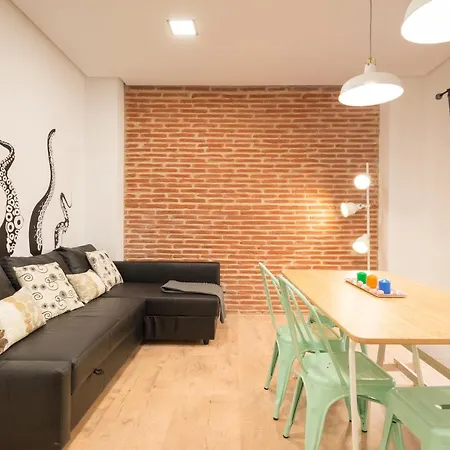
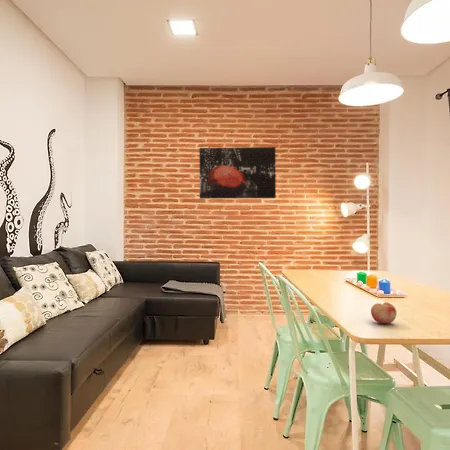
+ fruit [370,301,397,325]
+ wall art [198,146,277,200]
